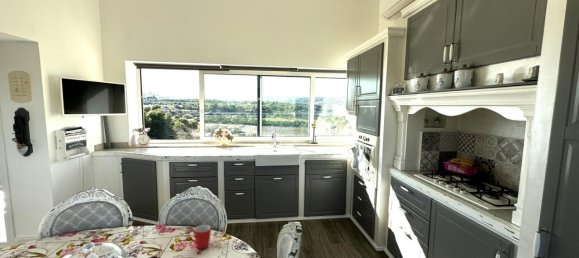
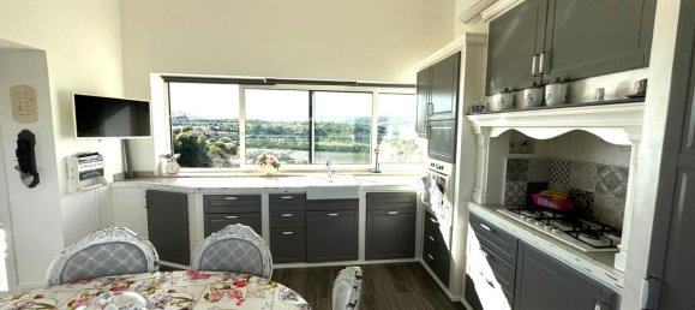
- mug [187,224,212,250]
